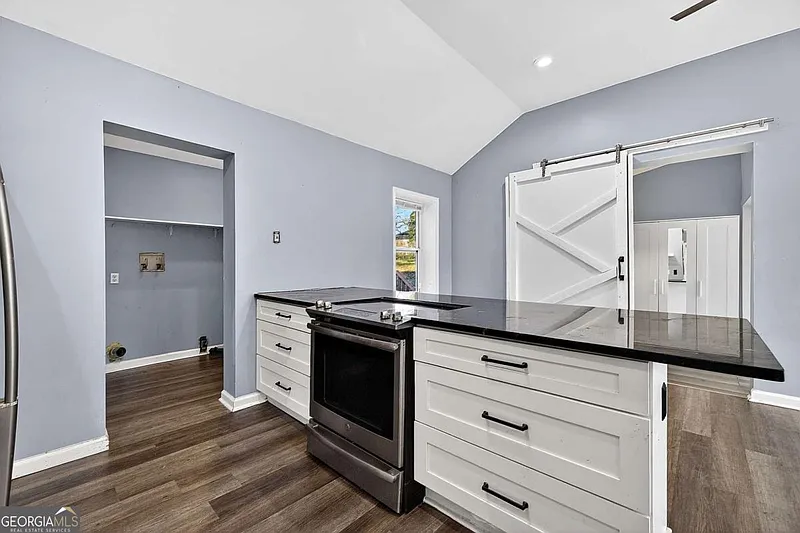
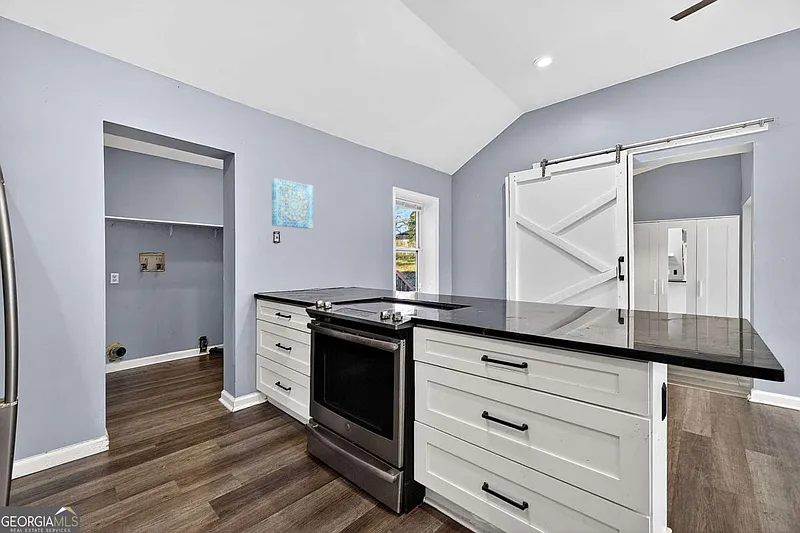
+ wall art [271,177,314,230]
